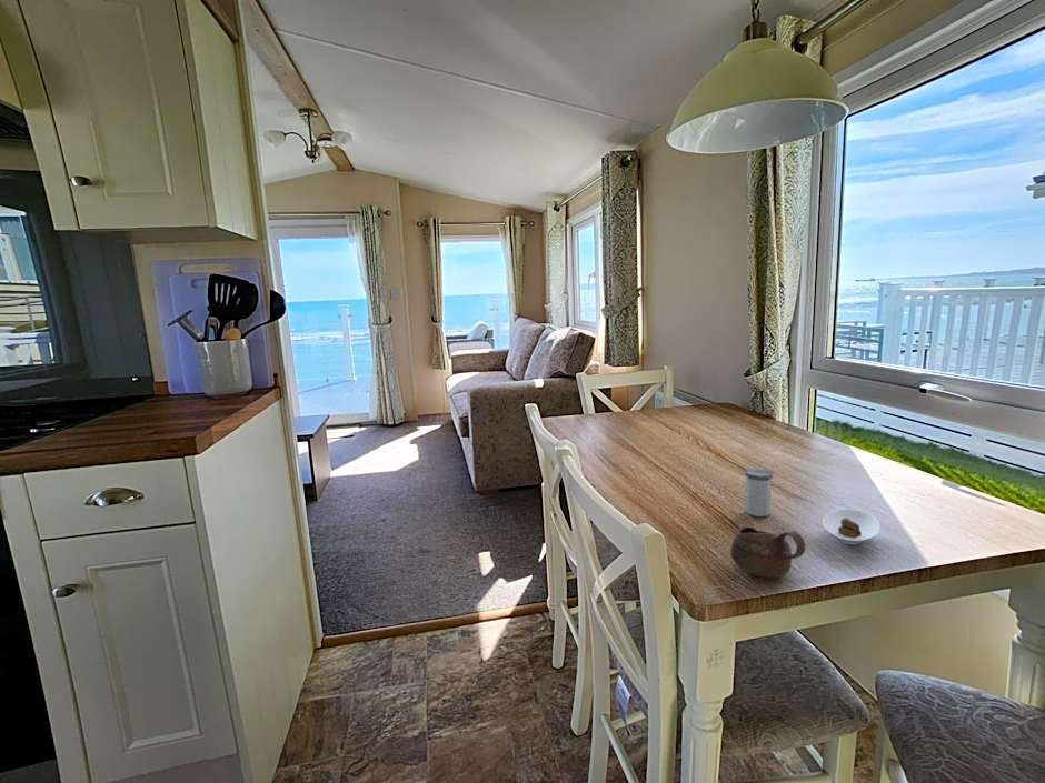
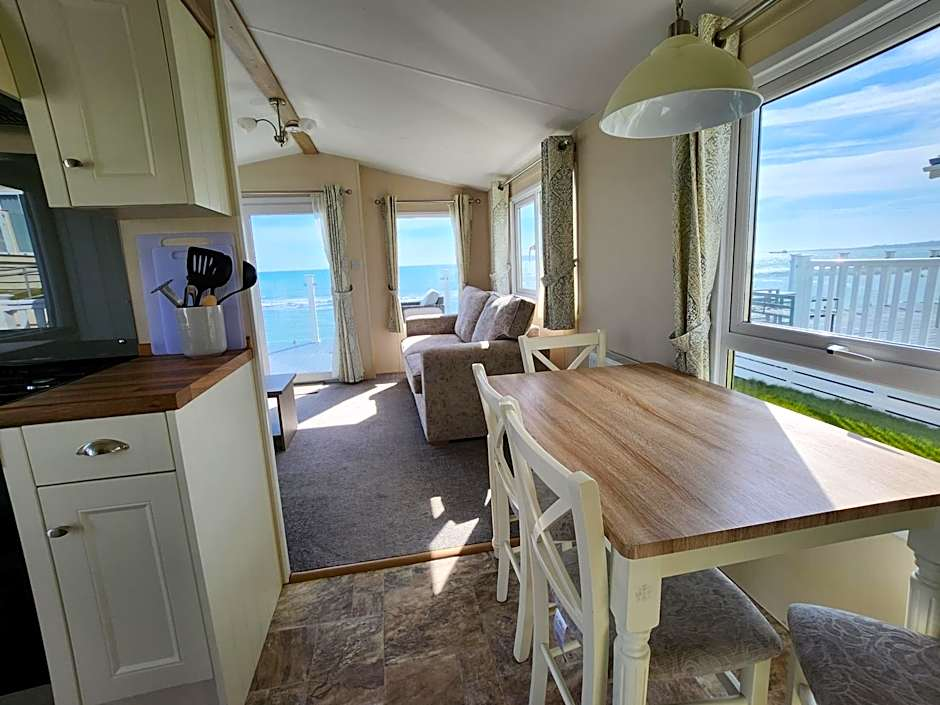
- saucer [822,508,882,545]
- cup [730,525,806,579]
- salt shaker [744,468,774,518]
